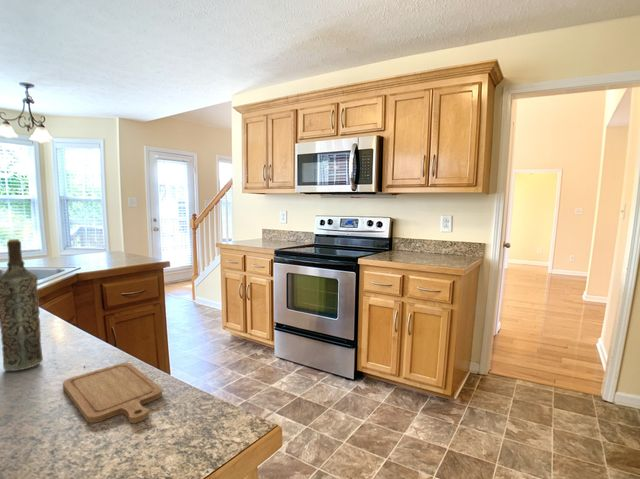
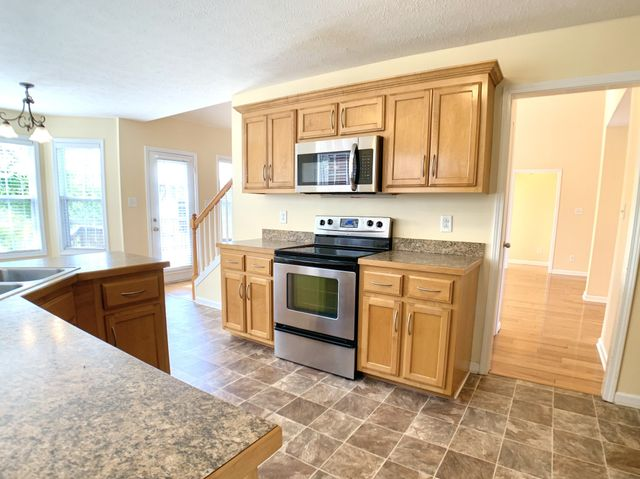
- bottle [0,238,44,372]
- chopping board [62,362,163,424]
